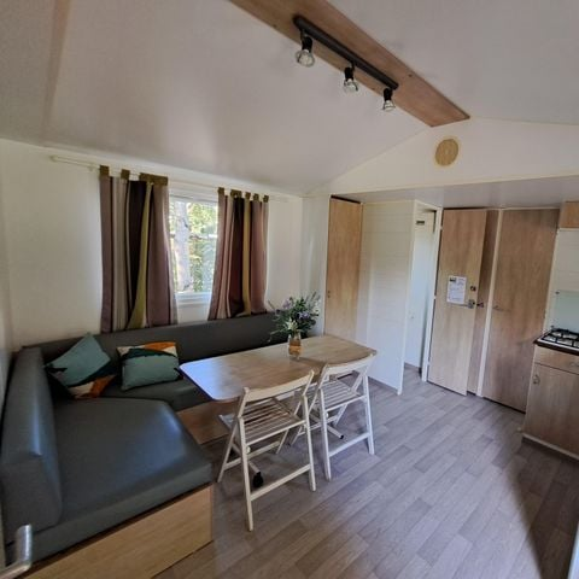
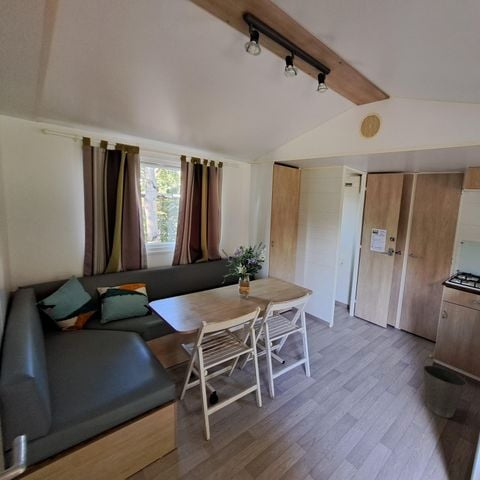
+ waste basket [422,364,468,419]
